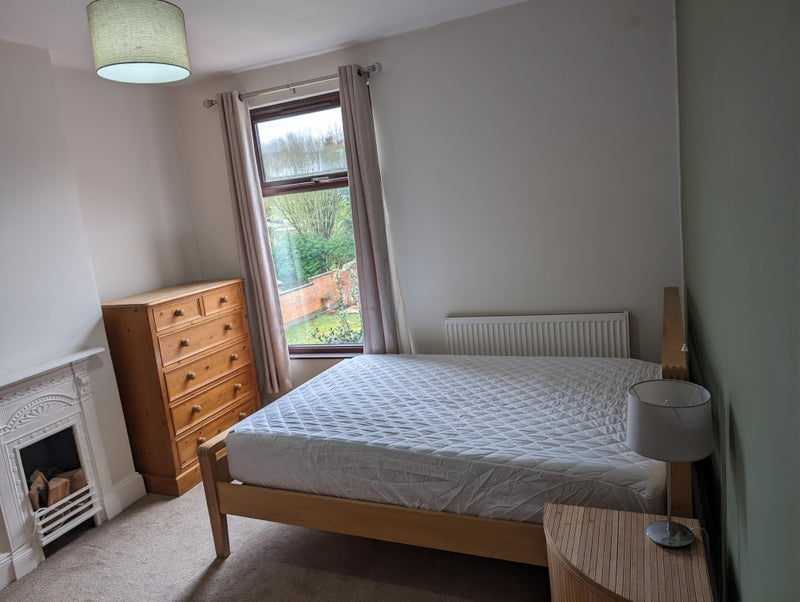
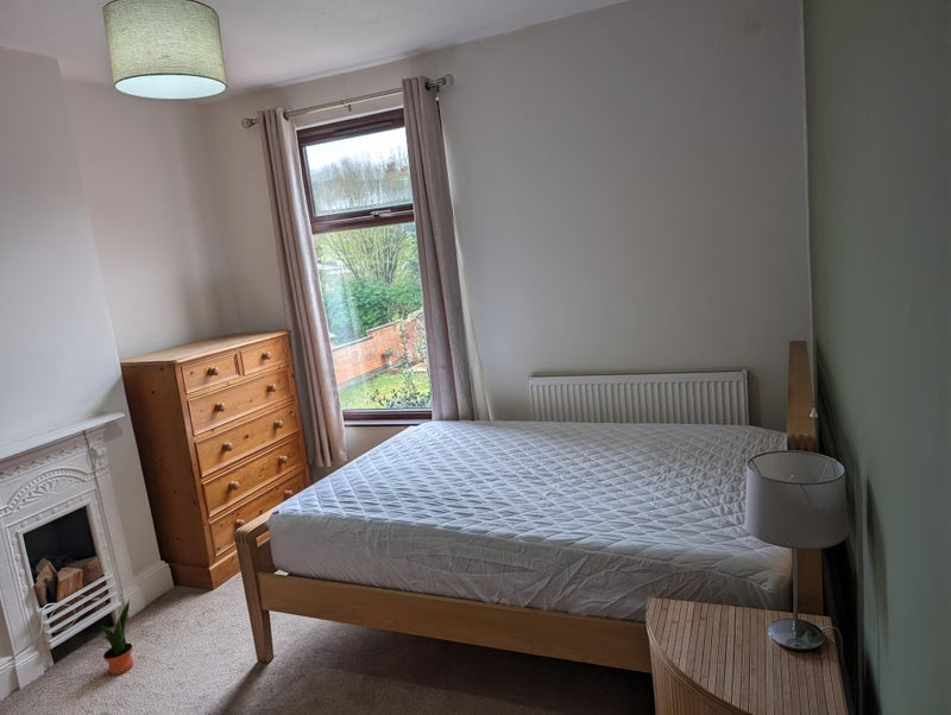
+ potted plant [100,599,134,676]
